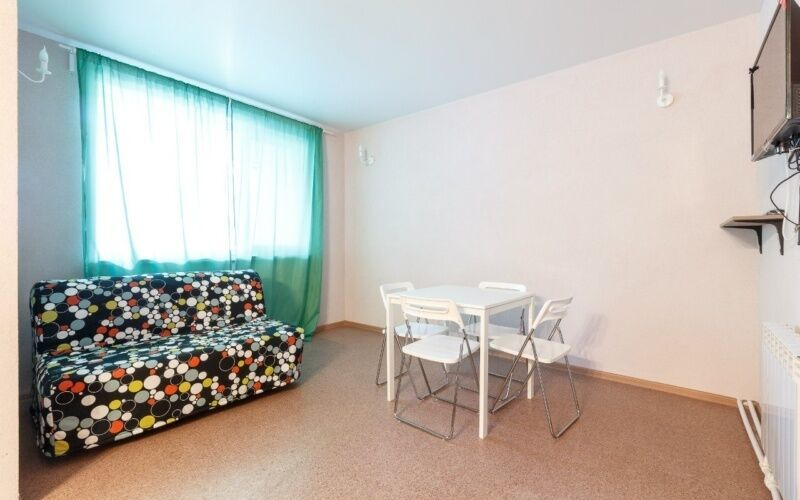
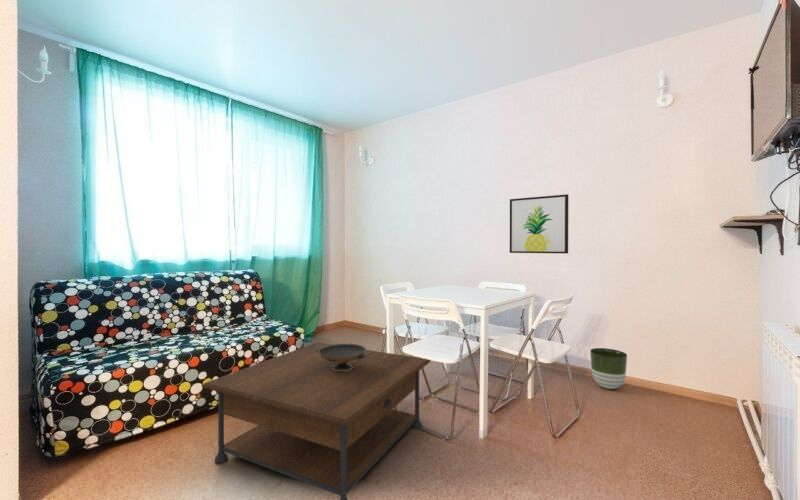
+ wall art [509,193,569,255]
+ coffee table [201,341,431,500]
+ planter [589,347,628,390]
+ decorative bowl [315,343,371,371]
